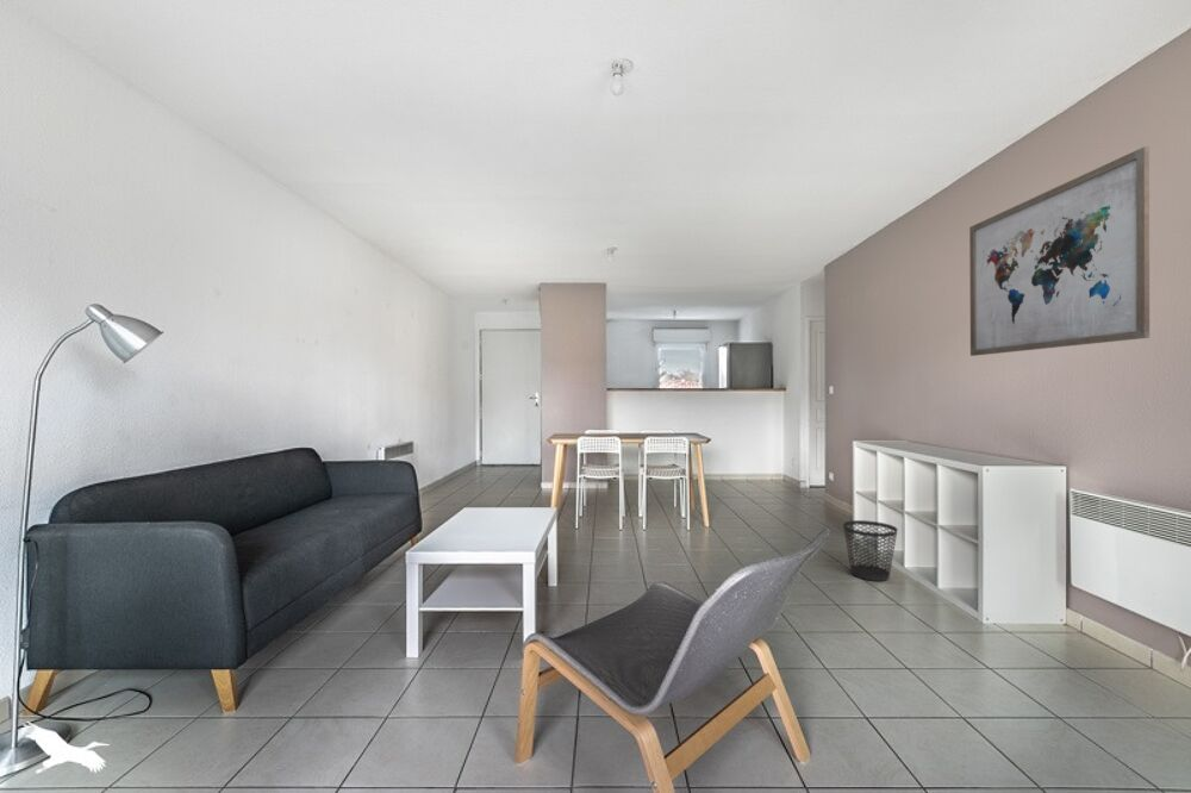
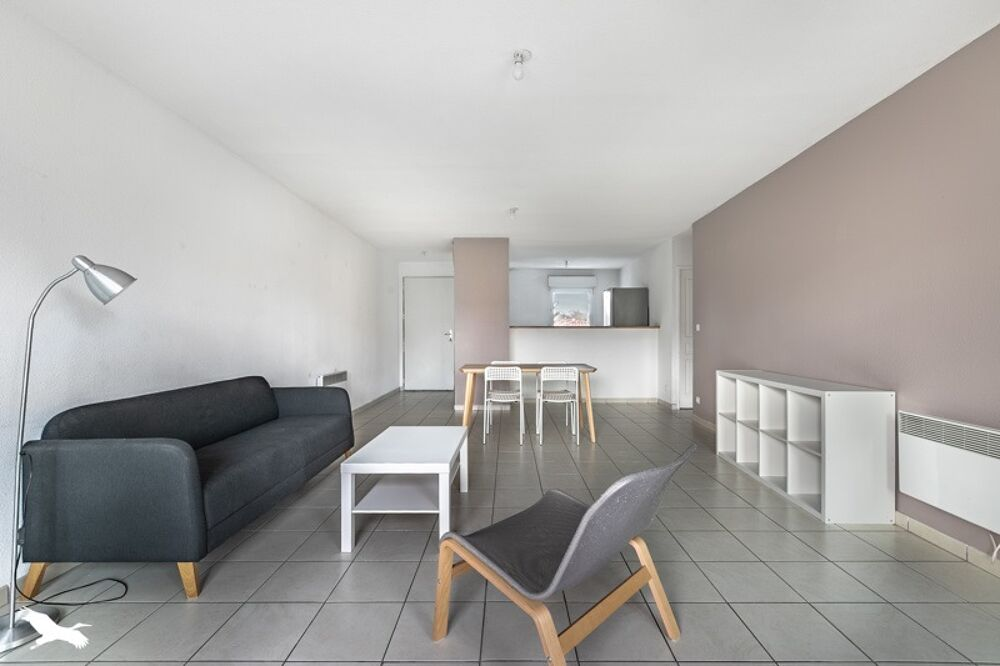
- wall art [968,145,1151,357]
- wastebasket [842,519,899,582]
